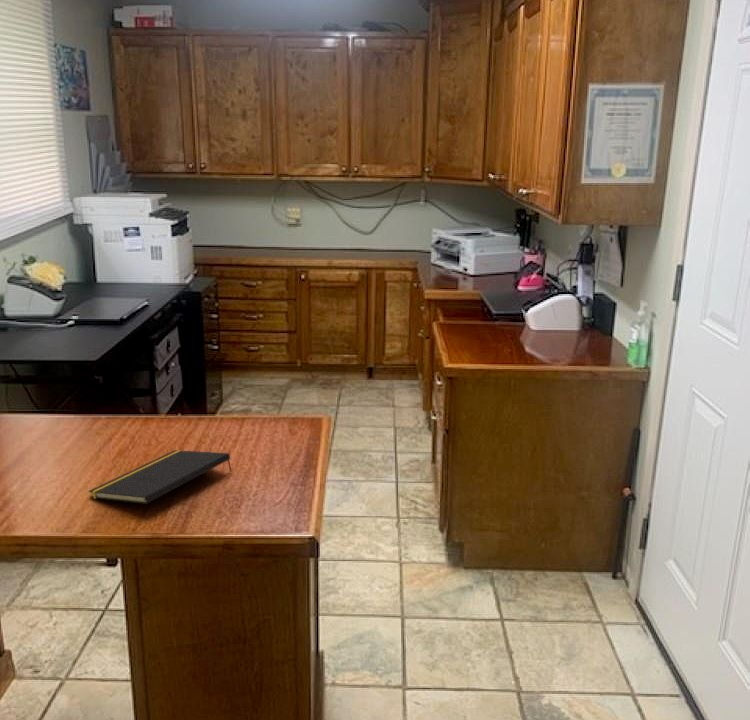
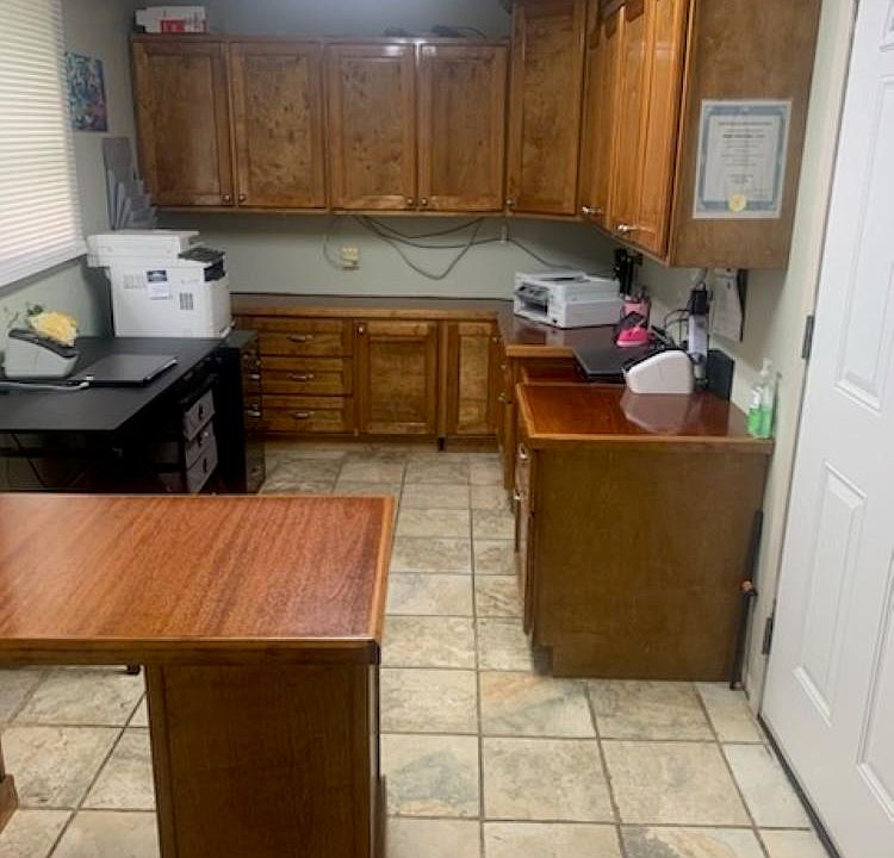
- notepad [87,449,233,505]
